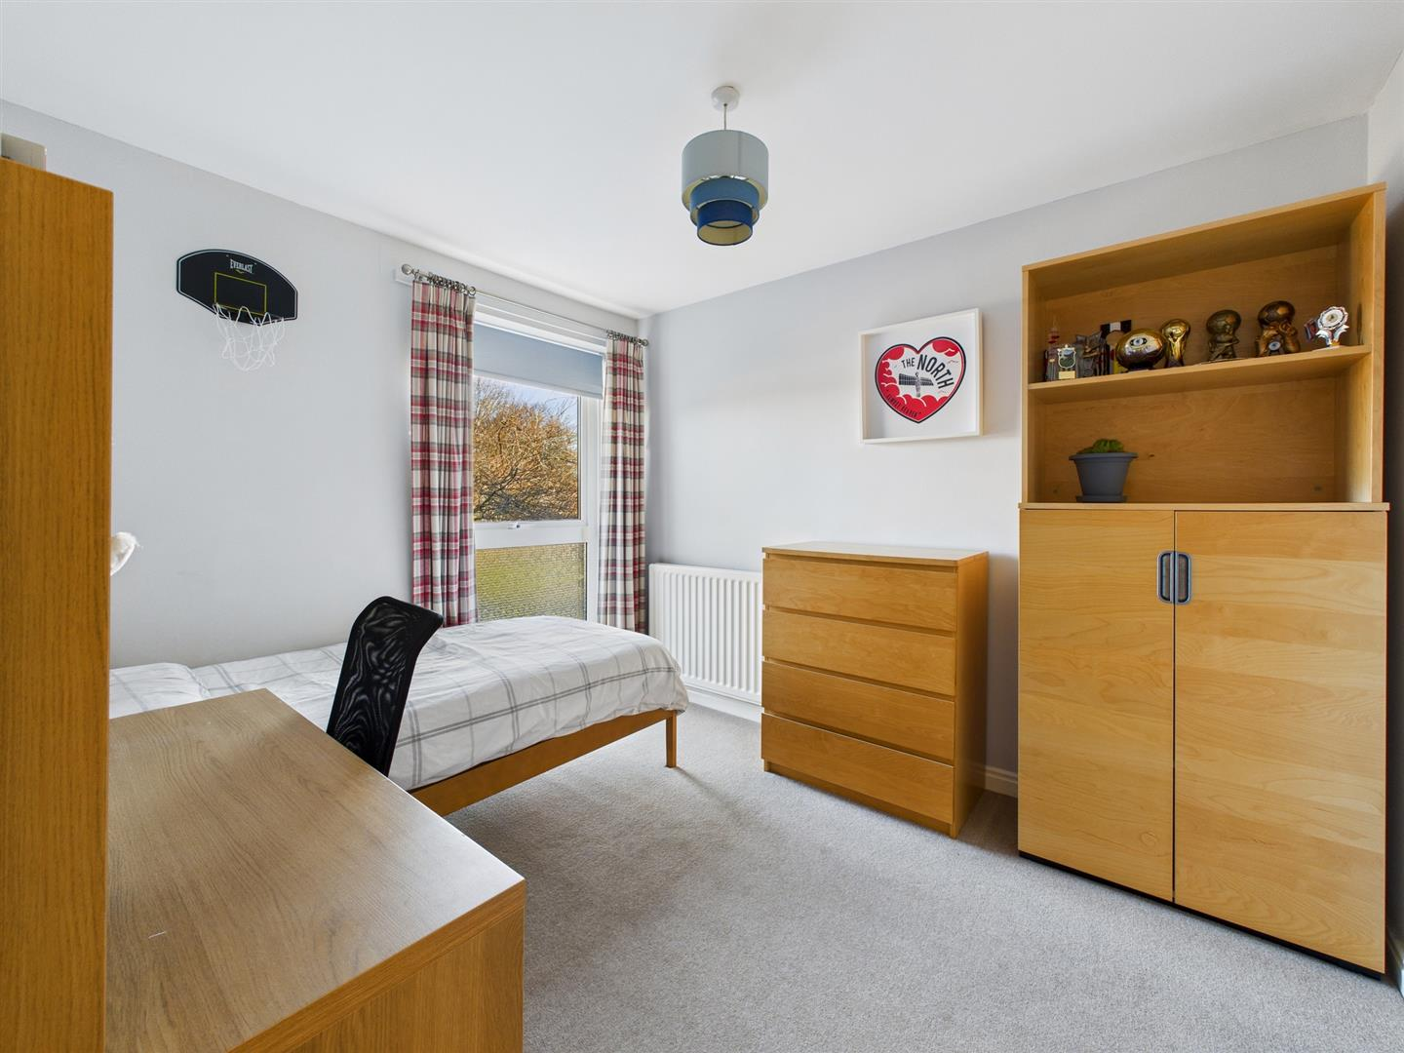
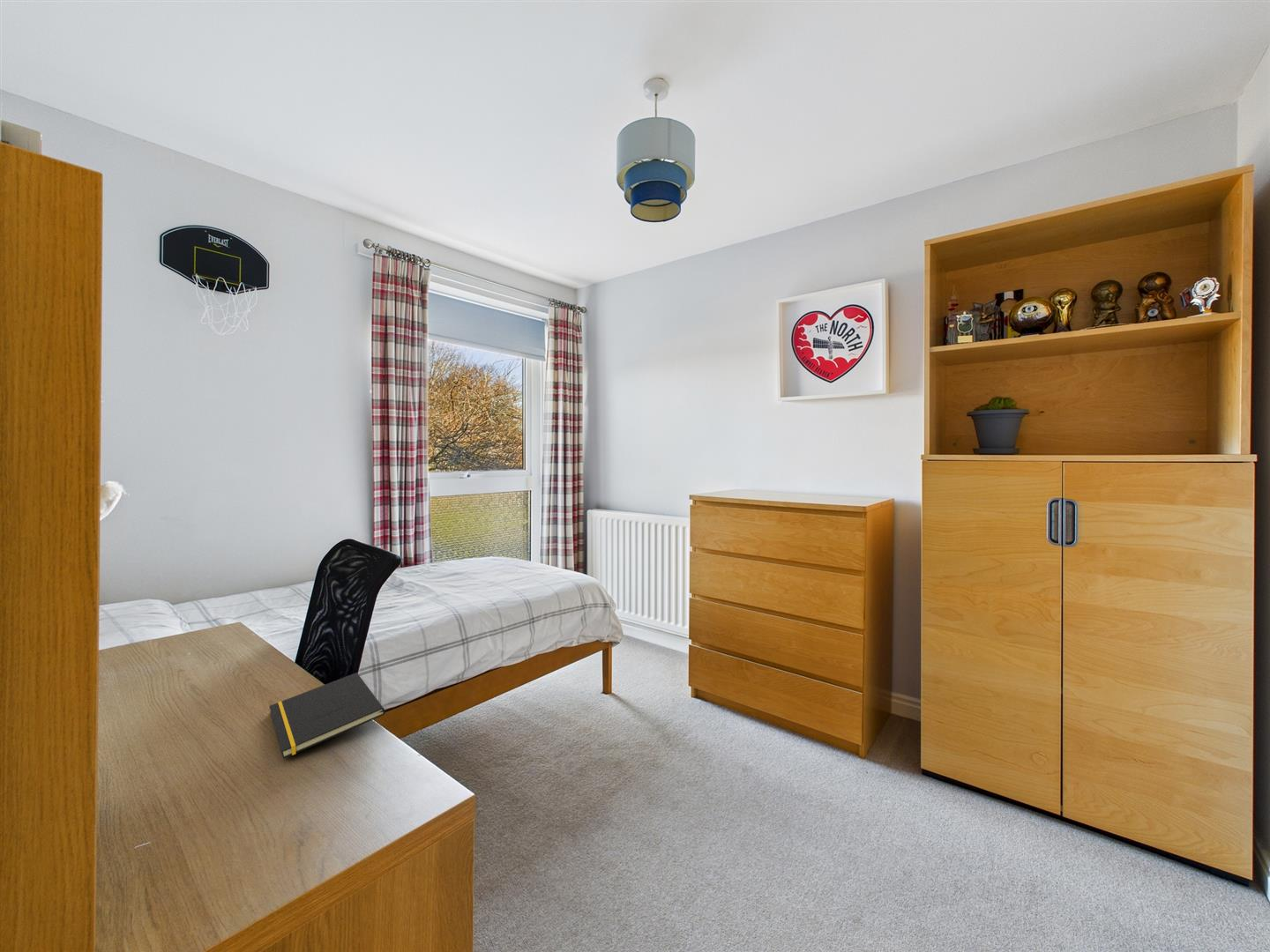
+ notepad [268,672,386,760]
